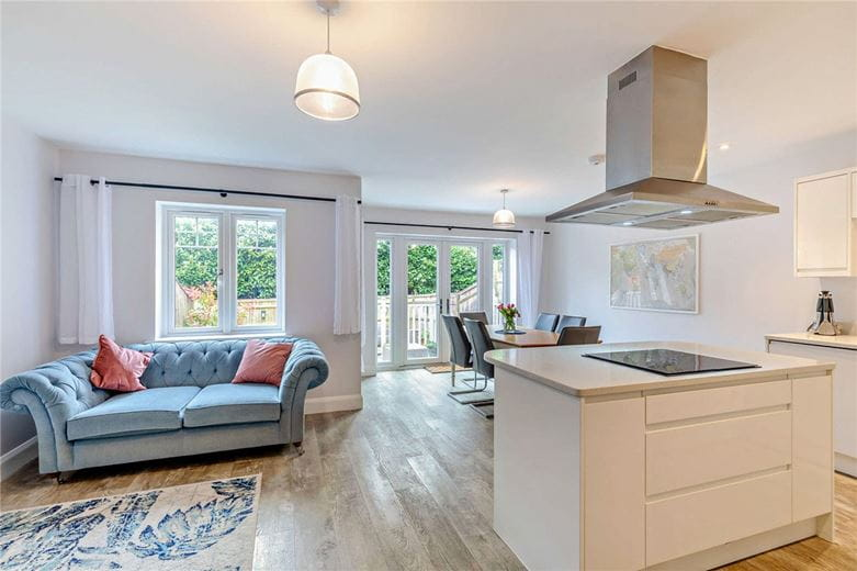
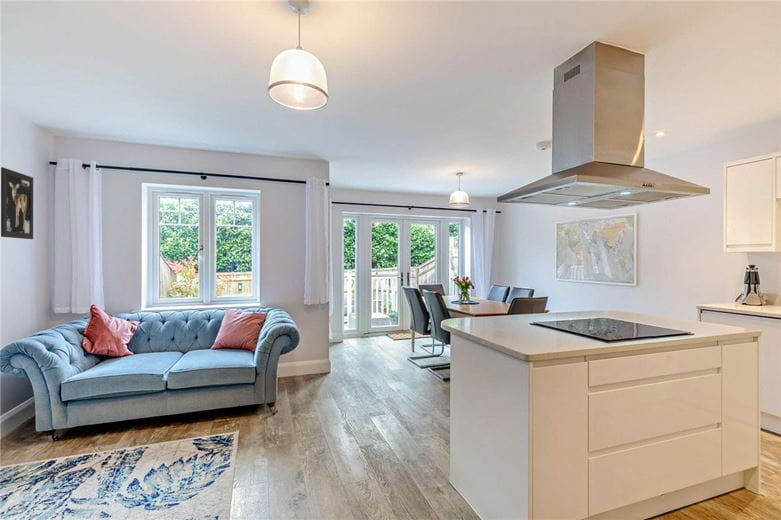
+ wall art [0,166,34,240]
